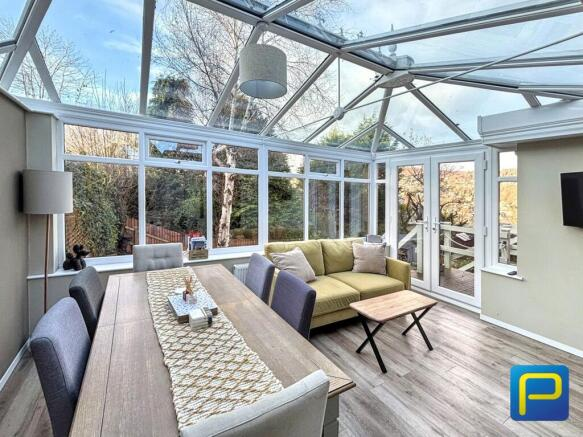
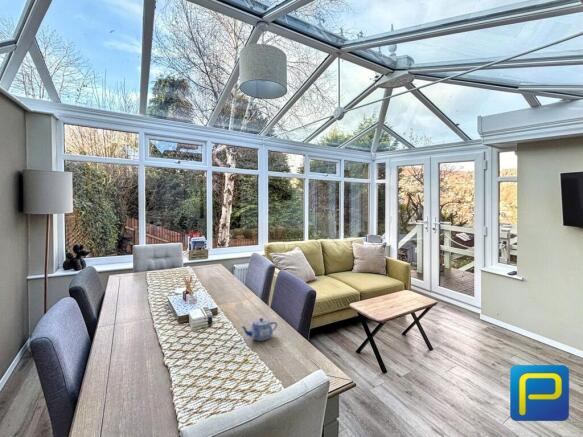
+ teapot [241,317,278,342]
